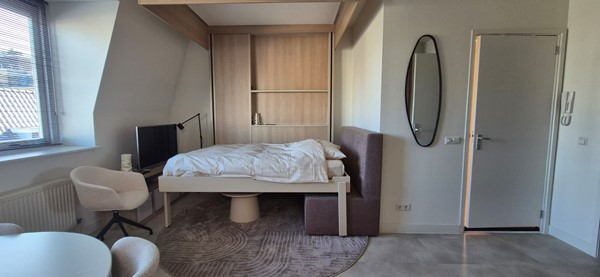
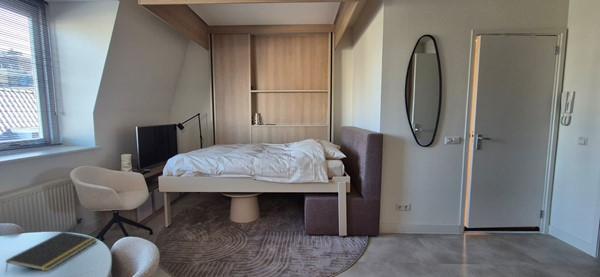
+ notepad [4,231,97,273]
